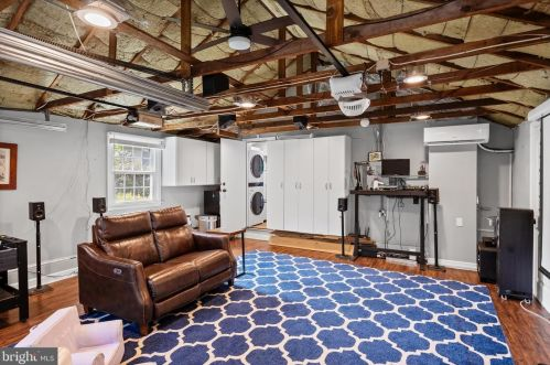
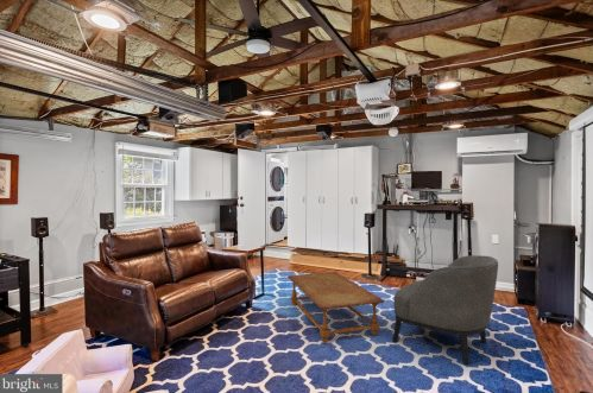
+ coffee table [286,271,385,343]
+ armchair [392,254,499,366]
